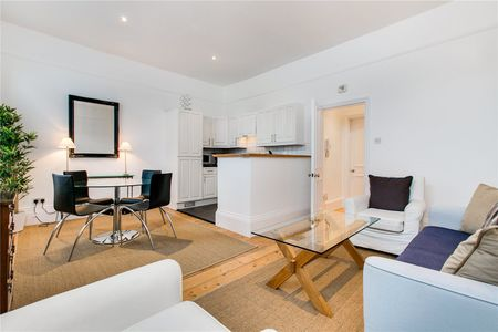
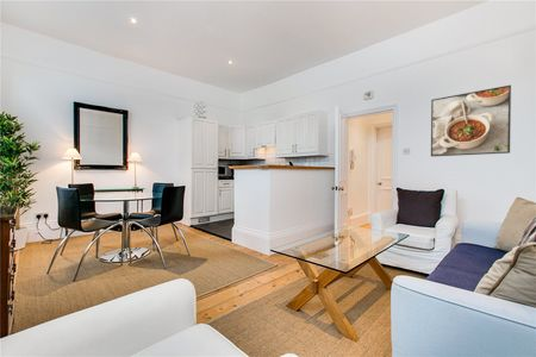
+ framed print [430,83,512,157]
